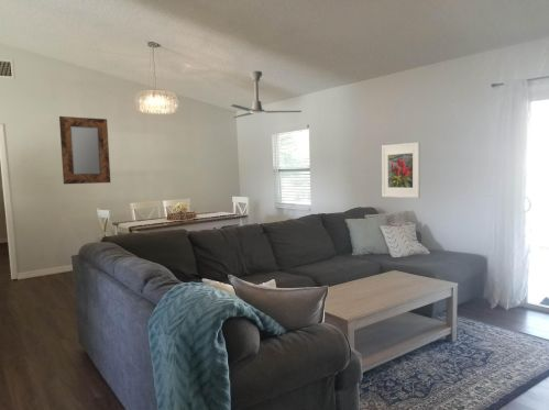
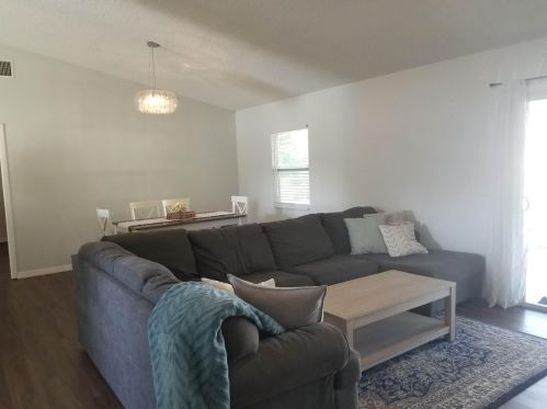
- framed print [381,141,421,199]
- ceiling fan [230,70,303,119]
- home mirror [58,115,111,185]
